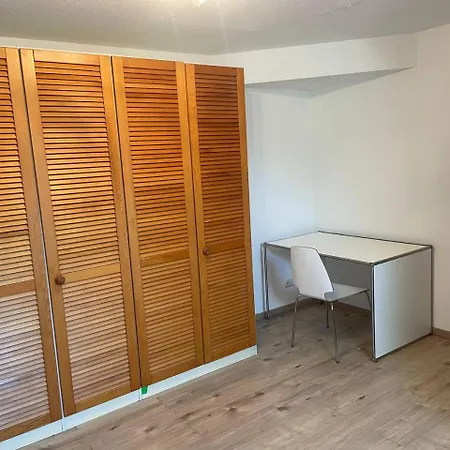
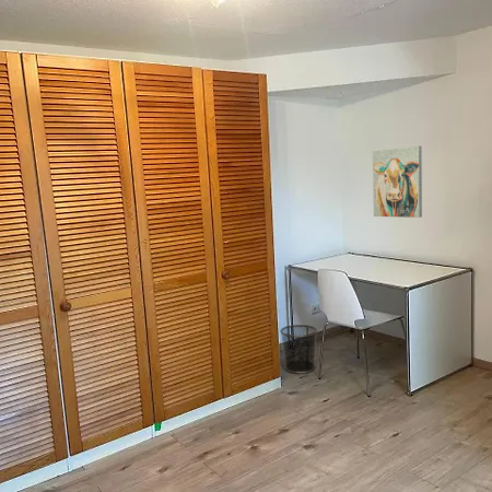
+ wall art [372,145,423,219]
+ waste bin [279,324,318,375]
